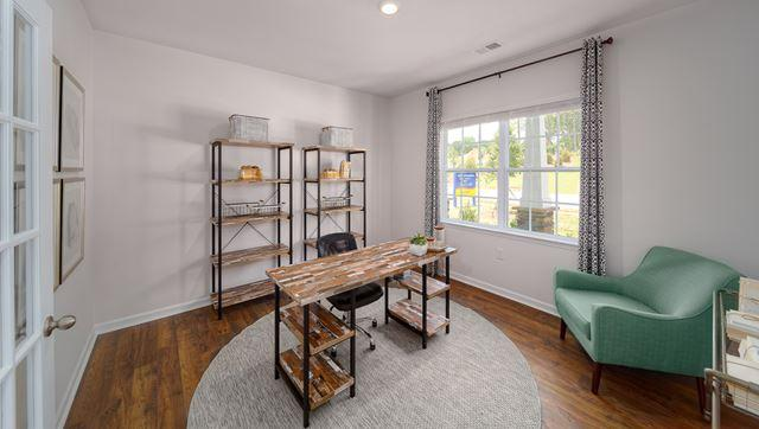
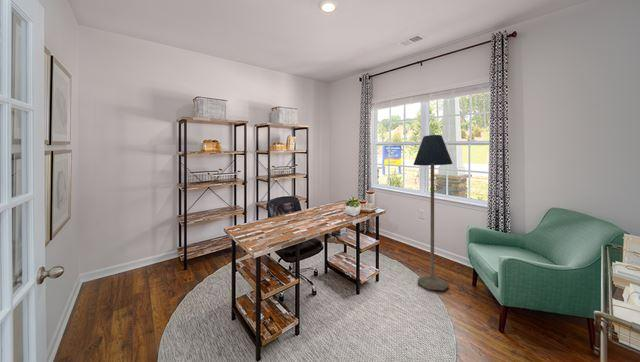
+ floor lamp [413,134,454,291]
